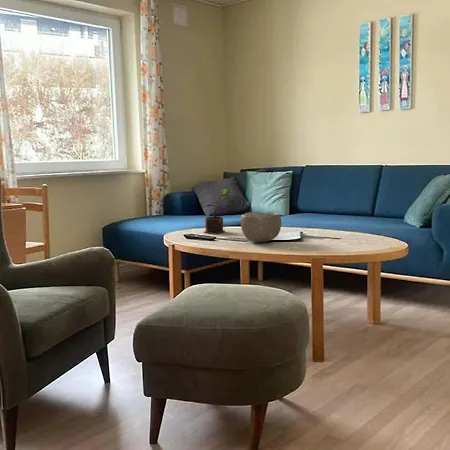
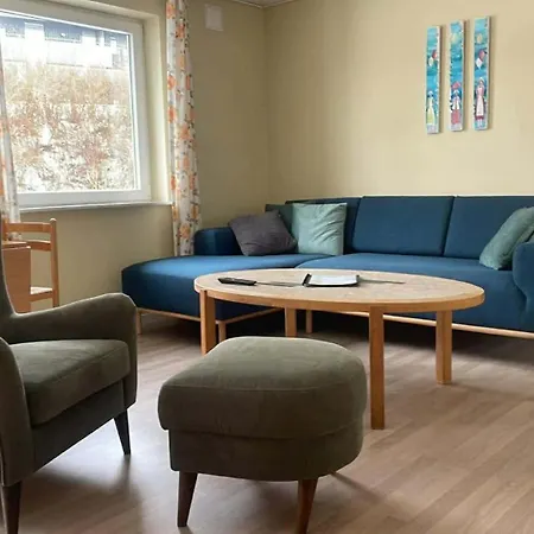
- bowl [240,211,282,243]
- potted plant [203,186,231,235]
